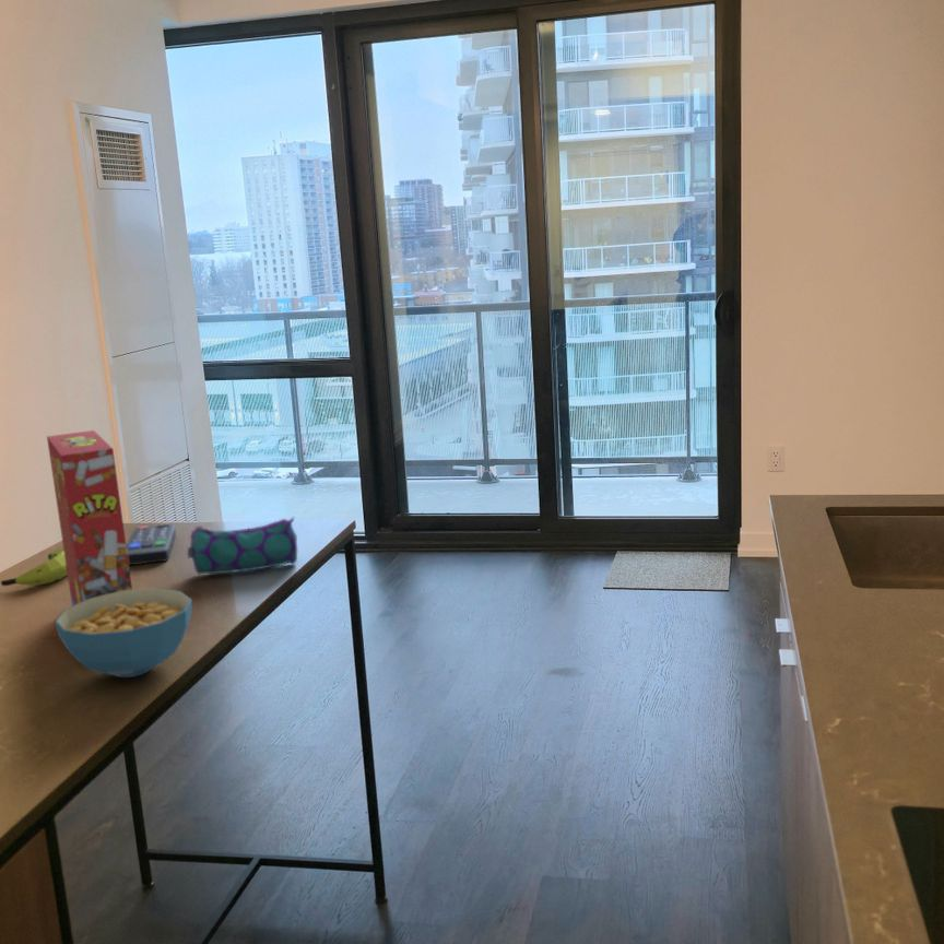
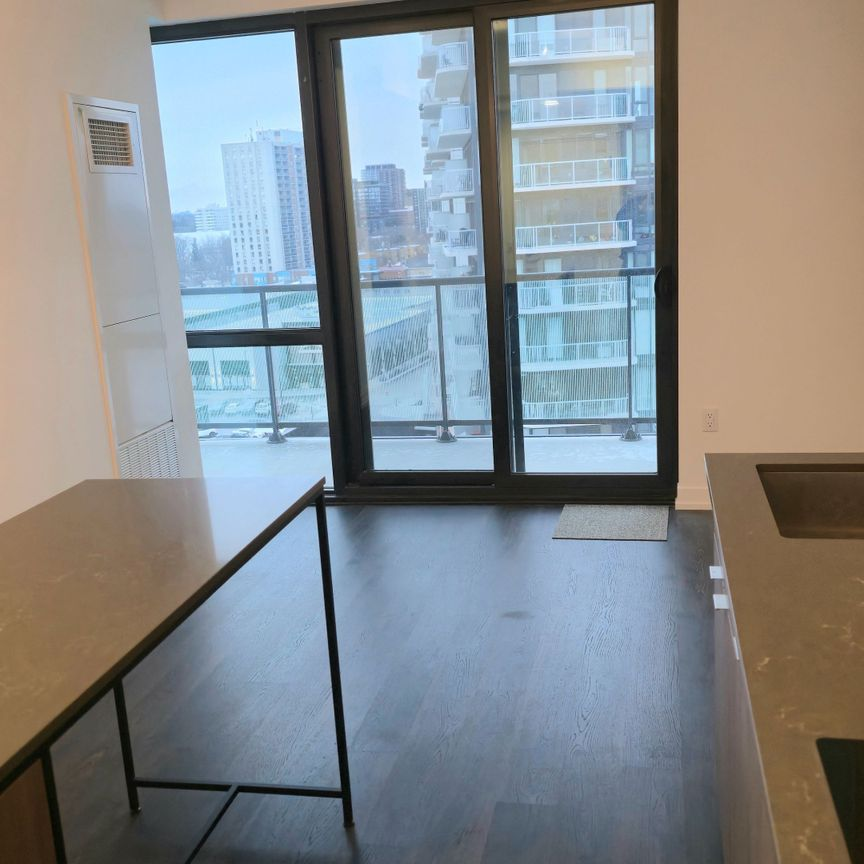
- banana [0,546,68,587]
- cereal bowl [54,588,192,678]
- cereal box [46,429,133,606]
- pencil case [187,516,298,575]
- remote control [126,522,177,566]
